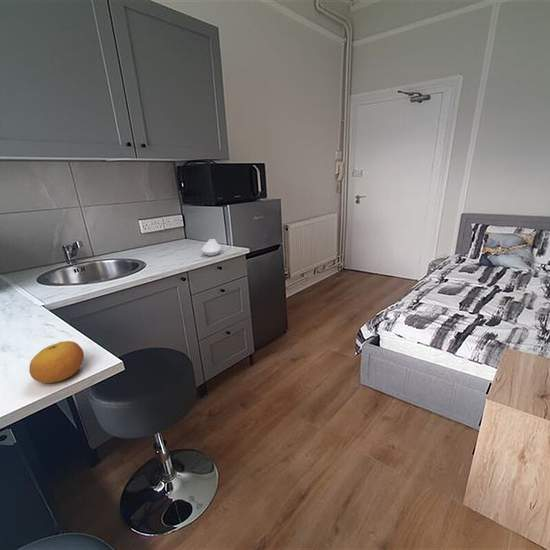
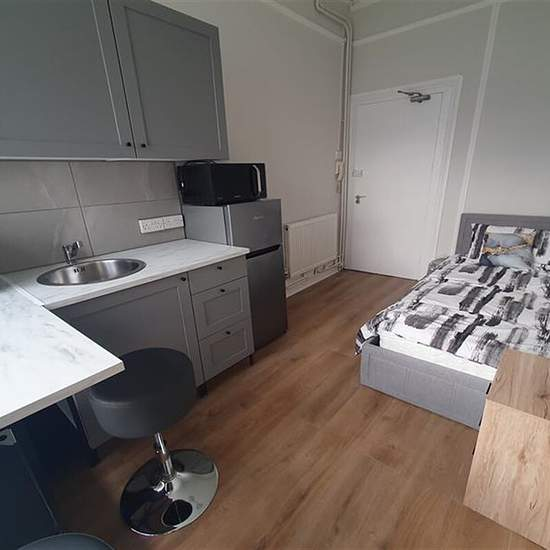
- fruit [28,340,85,384]
- spoon rest [200,238,222,257]
